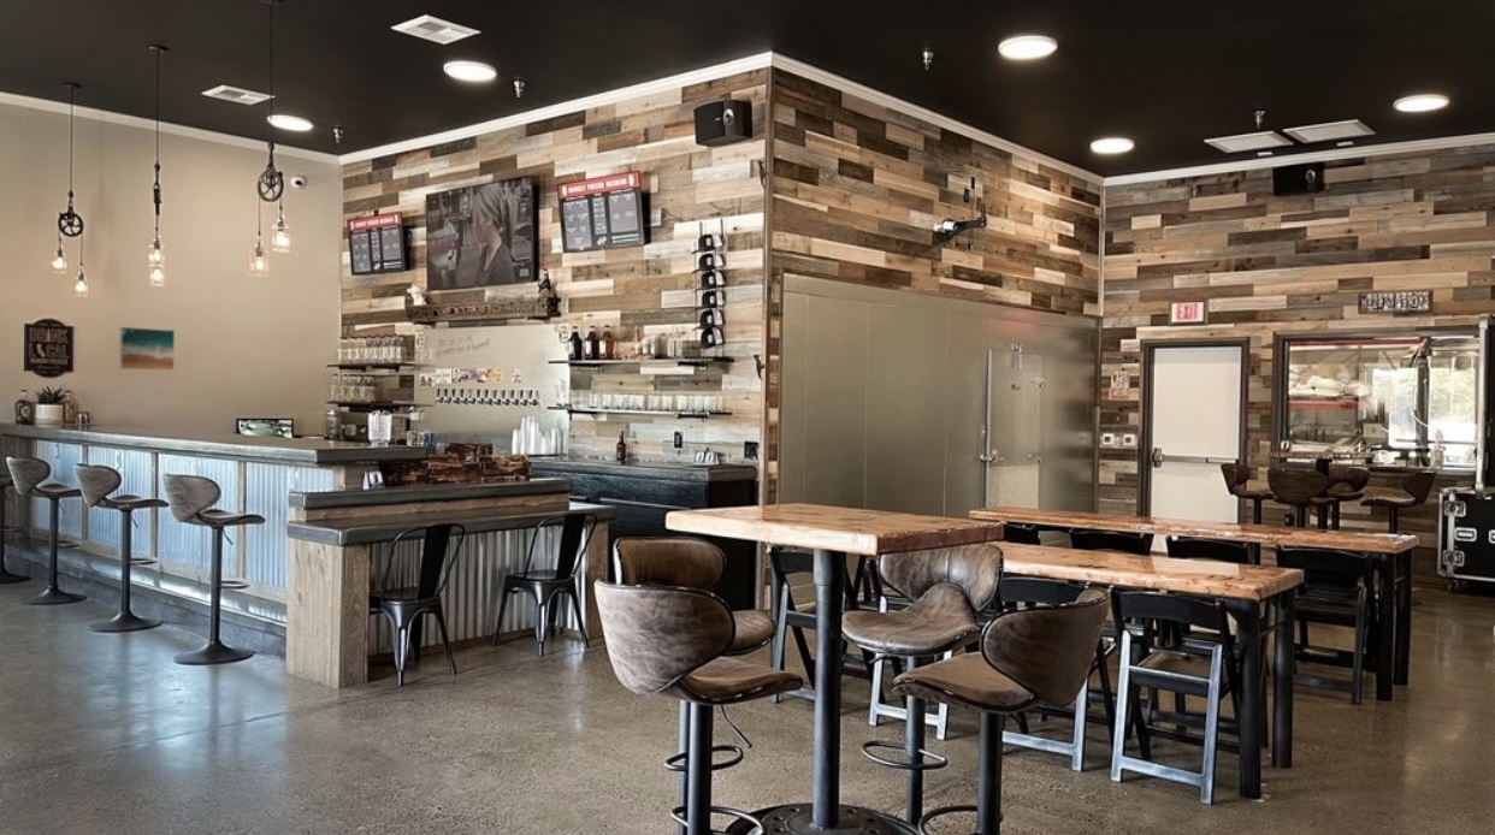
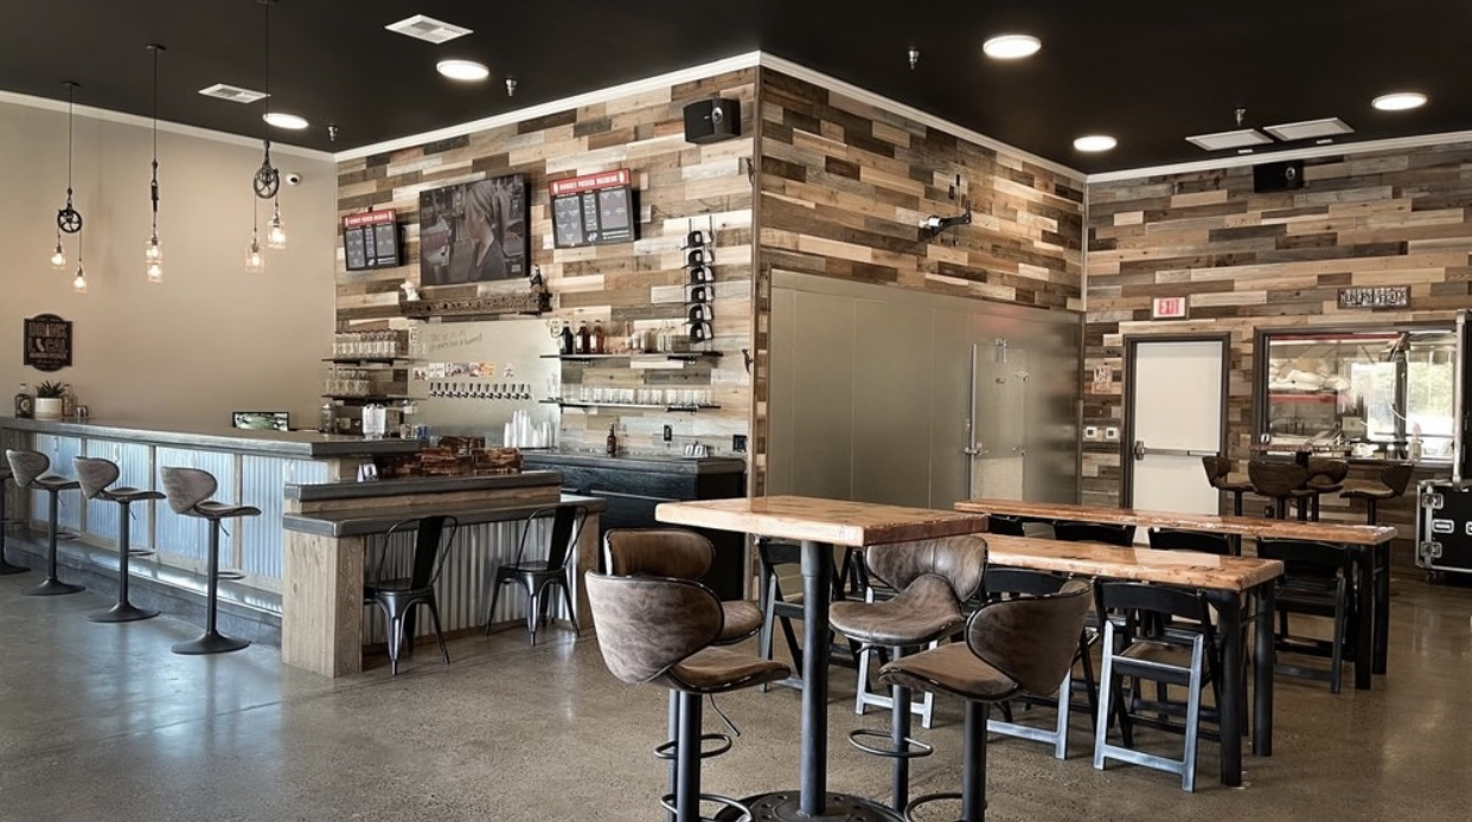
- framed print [118,326,176,372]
